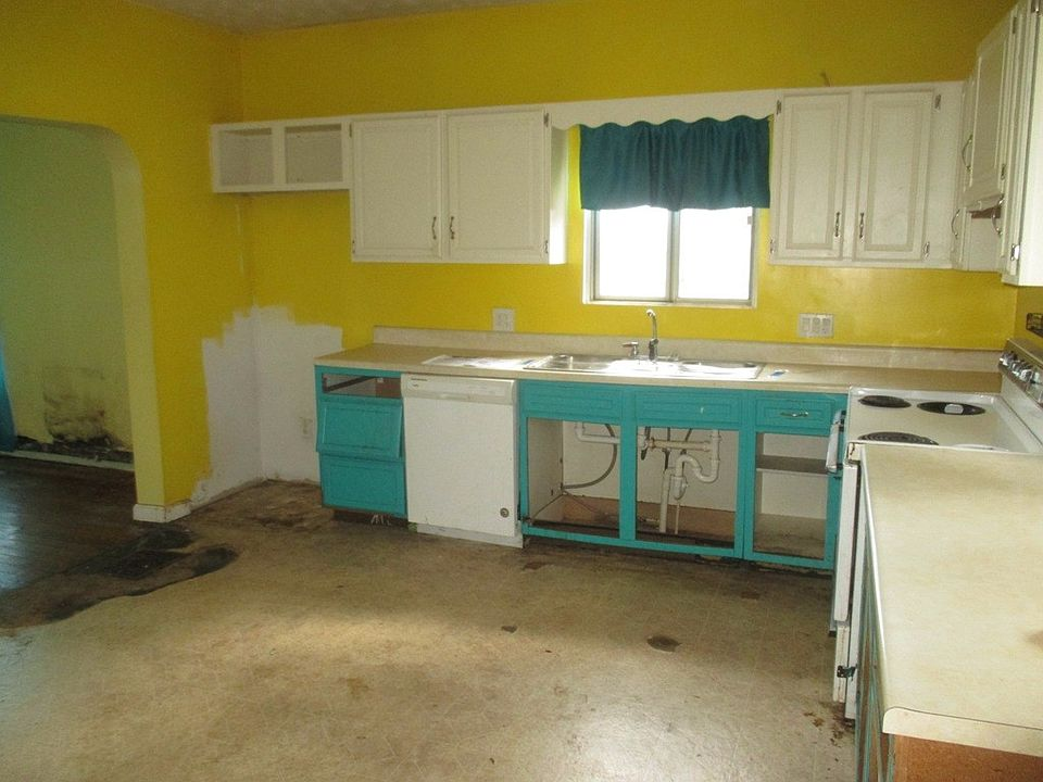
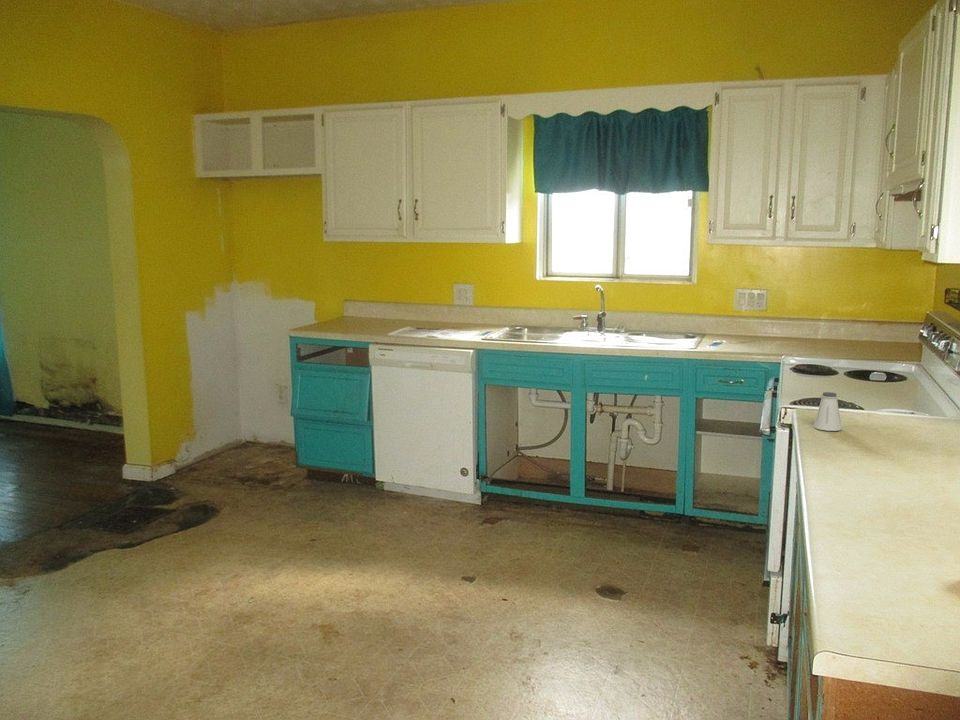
+ saltshaker [813,391,843,432]
